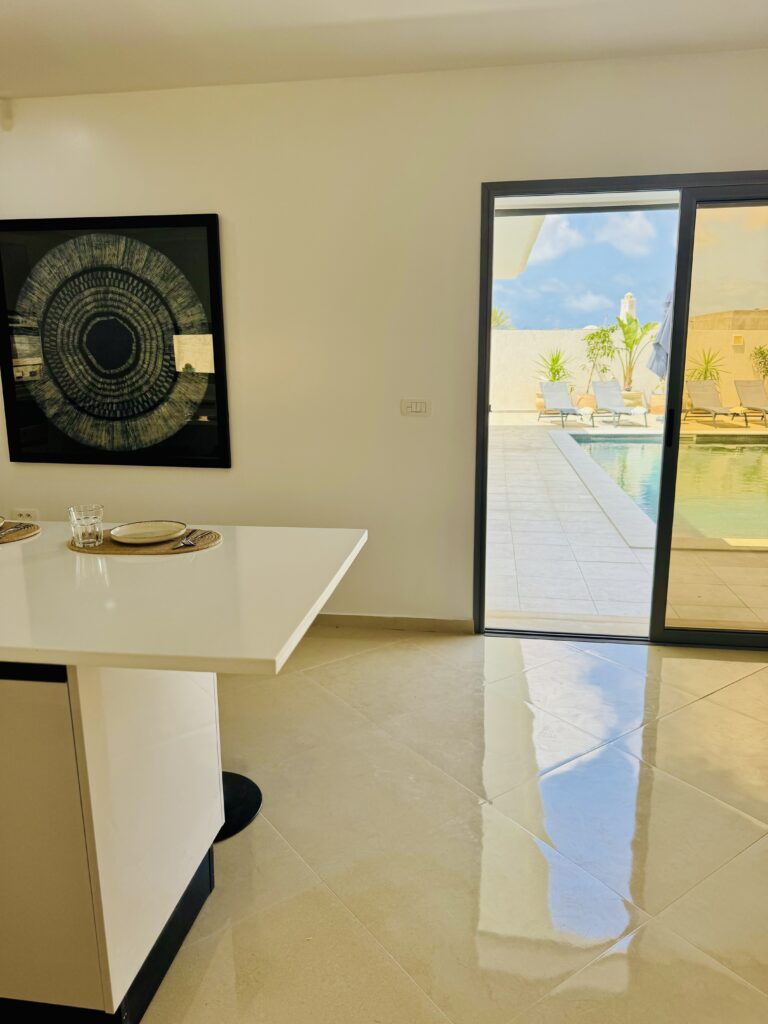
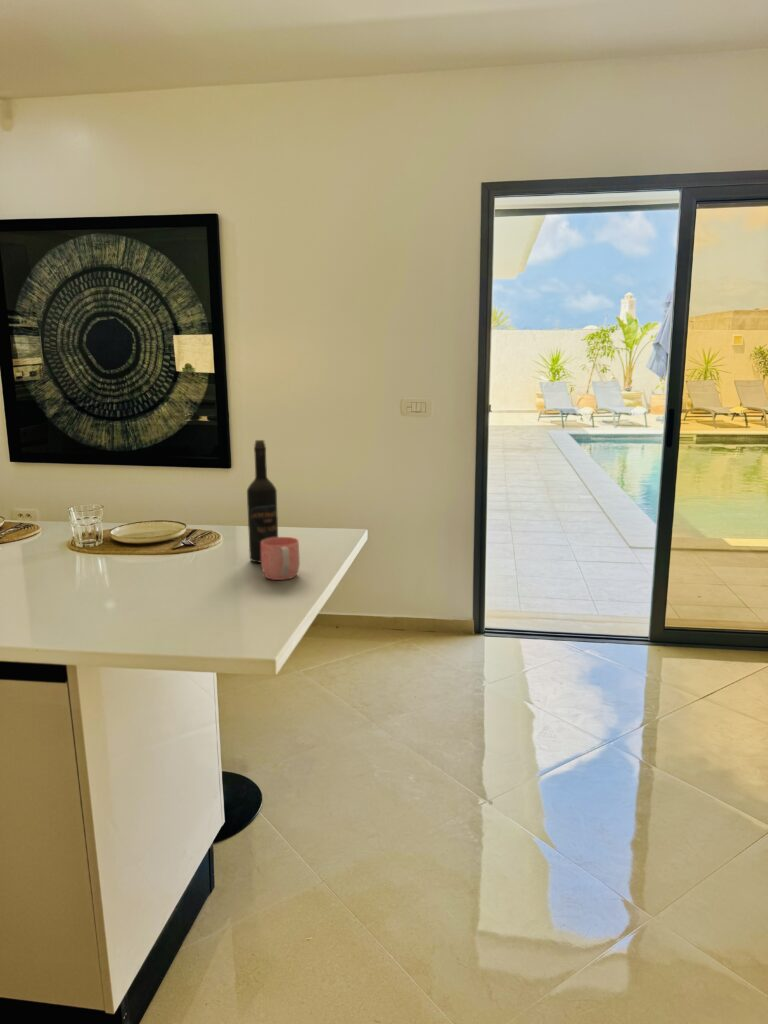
+ wine bottle [246,439,279,564]
+ mug [260,536,301,581]
